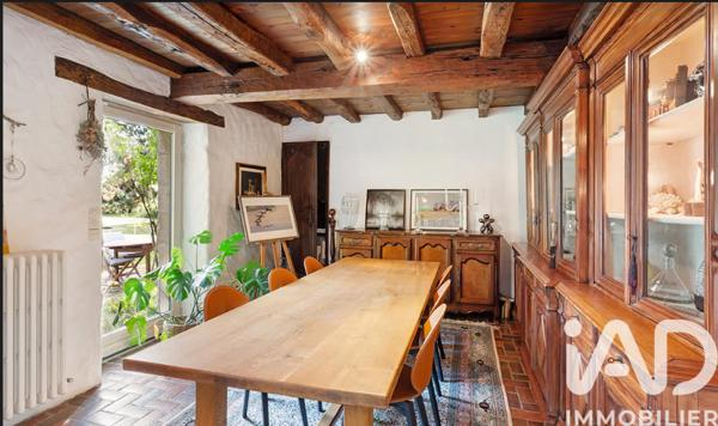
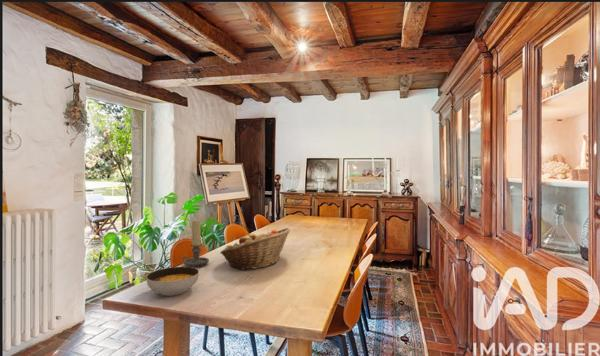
+ soup bowl [145,266,200,297]
+ candle holder [182,219,210,268]
+ fruit basket [219,227,291,271]
